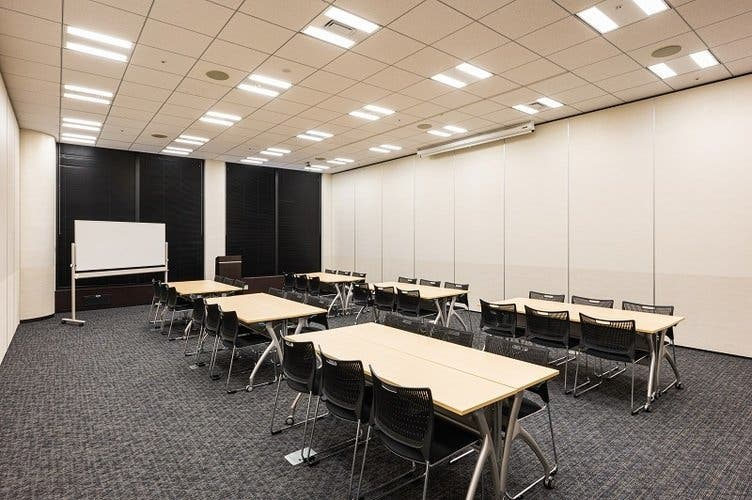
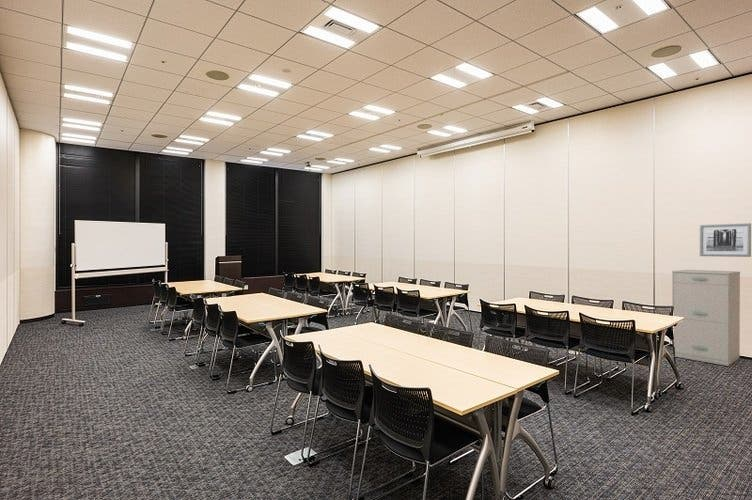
+ wall art [699,222,752,258]
+ filing cabinet [671,269,741,367]
